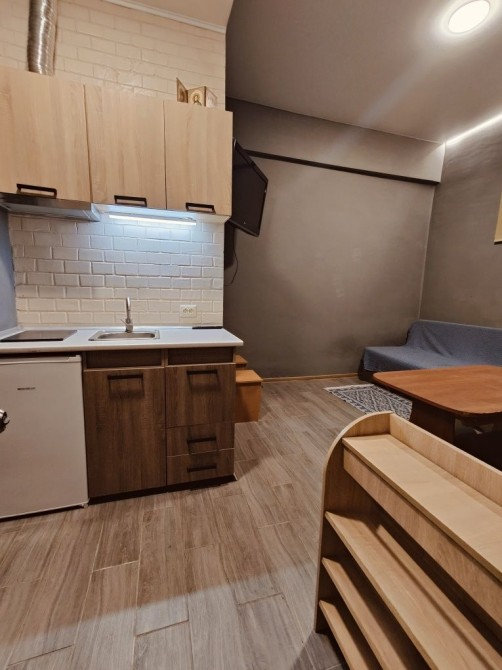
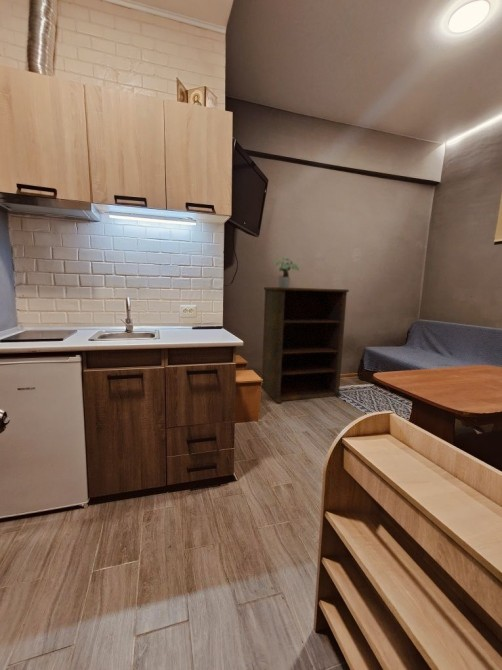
+ shelving unit [261,286,350,404]
+ potted plant [274,256,300,288]
